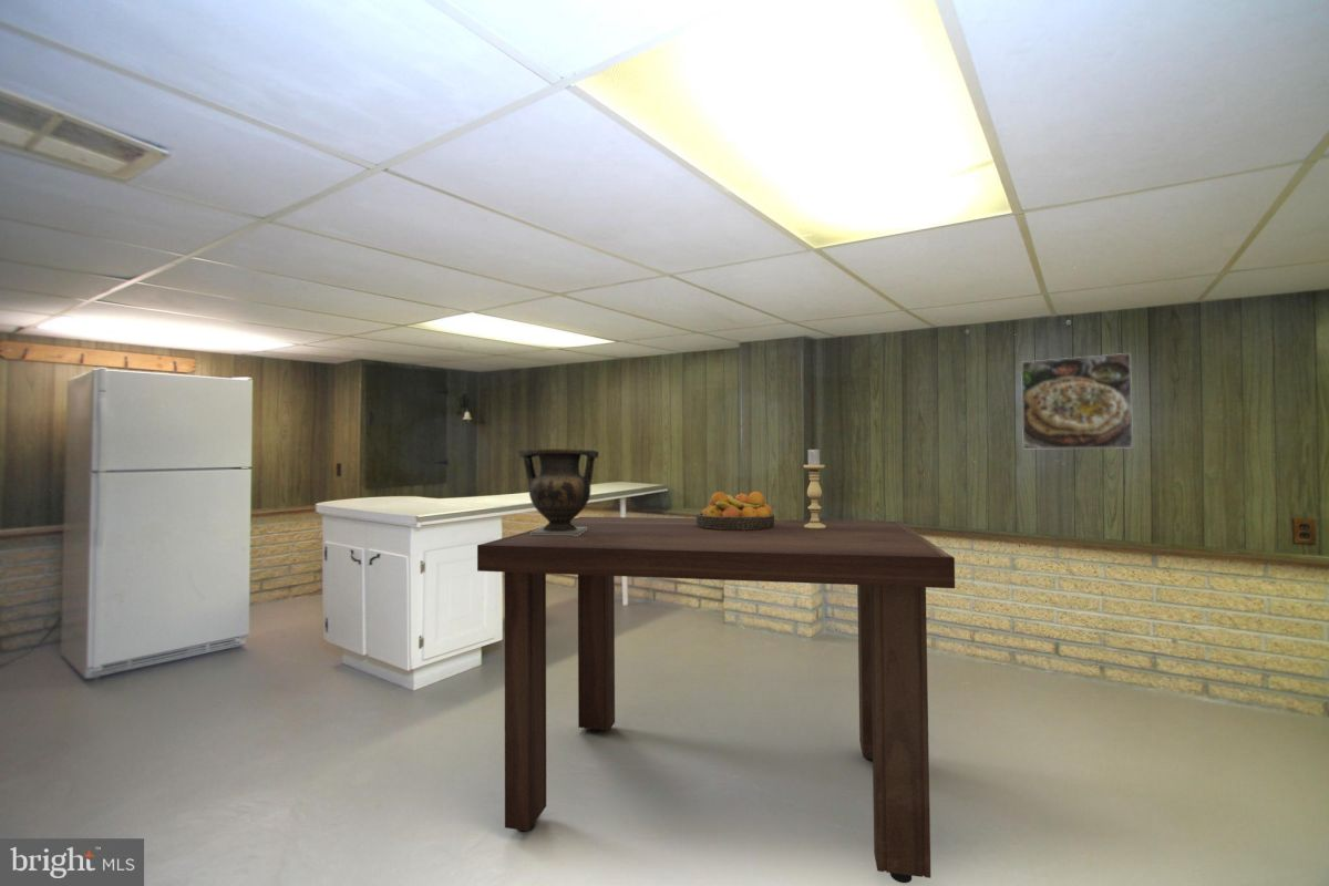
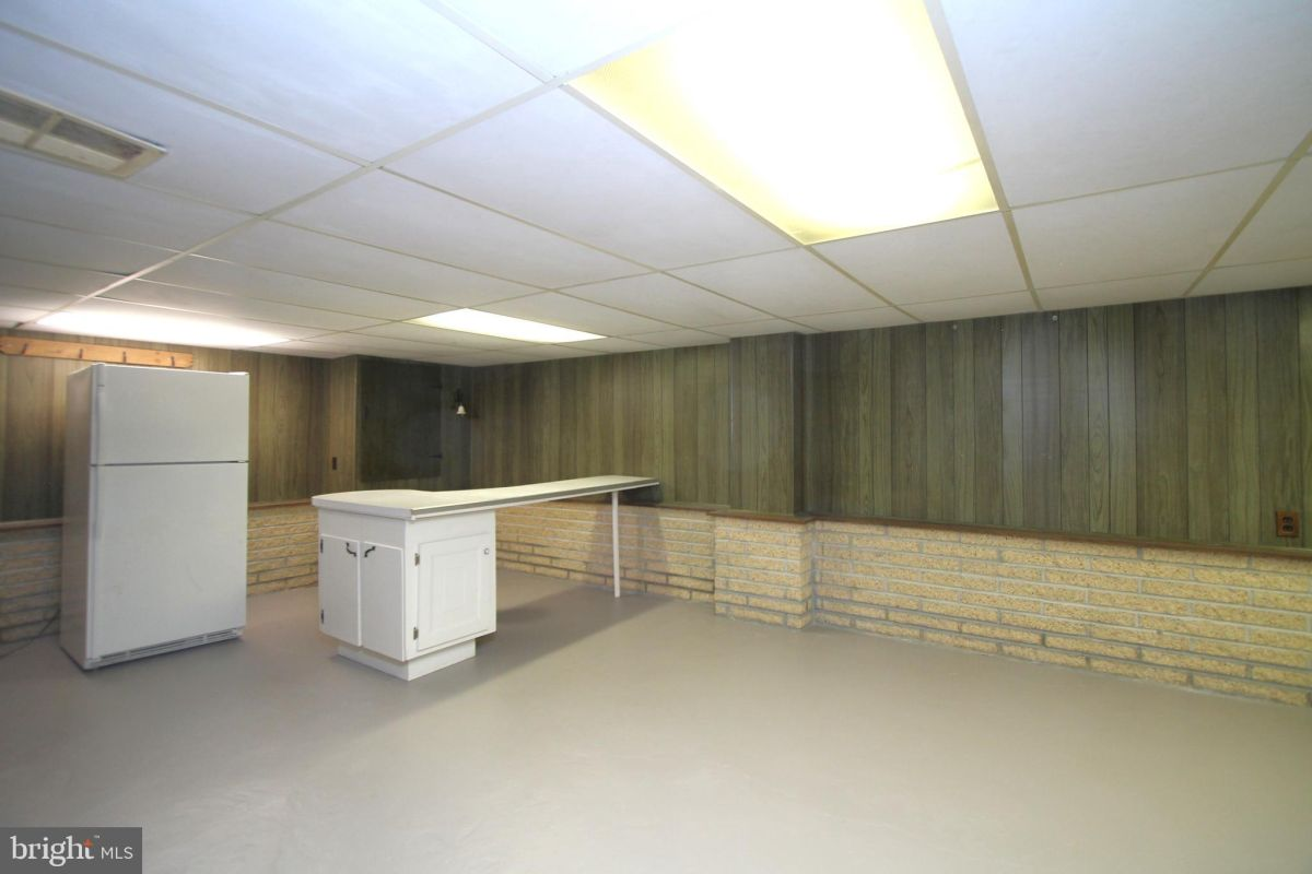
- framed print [1020,352,1134,450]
- dining table [476,516,956,884]
- candle holder [803,446,826,529]
- vase [518,447,600,536]
- fruit bowl [696,491,775,530]
